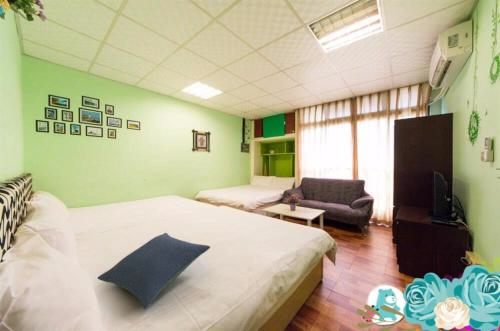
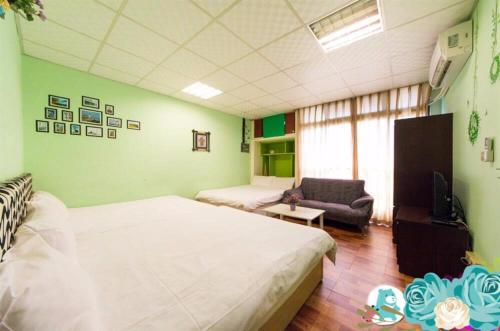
- pillow [97,232,211,310]
